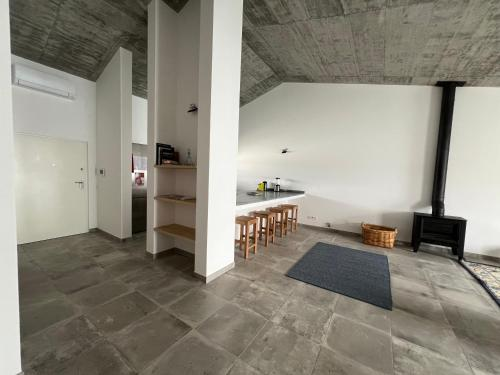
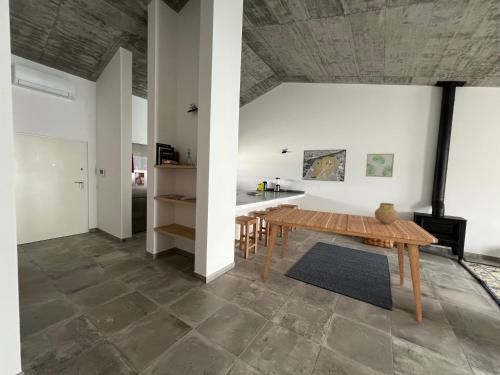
+ dining table [260,207,439,323]
+ wall art [365,153,395,178]
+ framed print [301,148,347,183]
+ ceramic pot [374,202,399,224]
